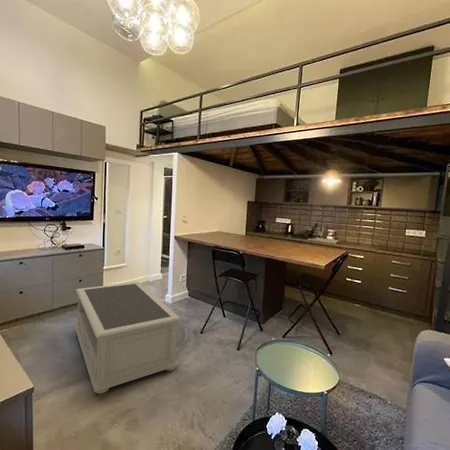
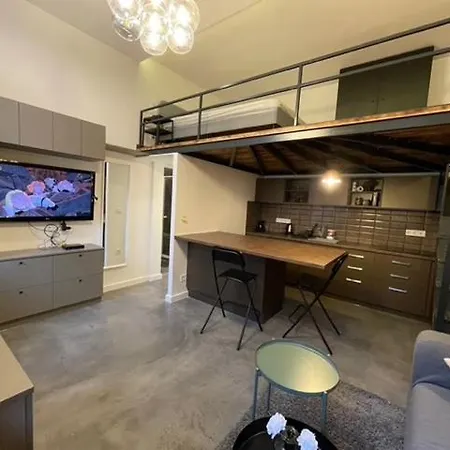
- coffee table [74,281,183,395]
